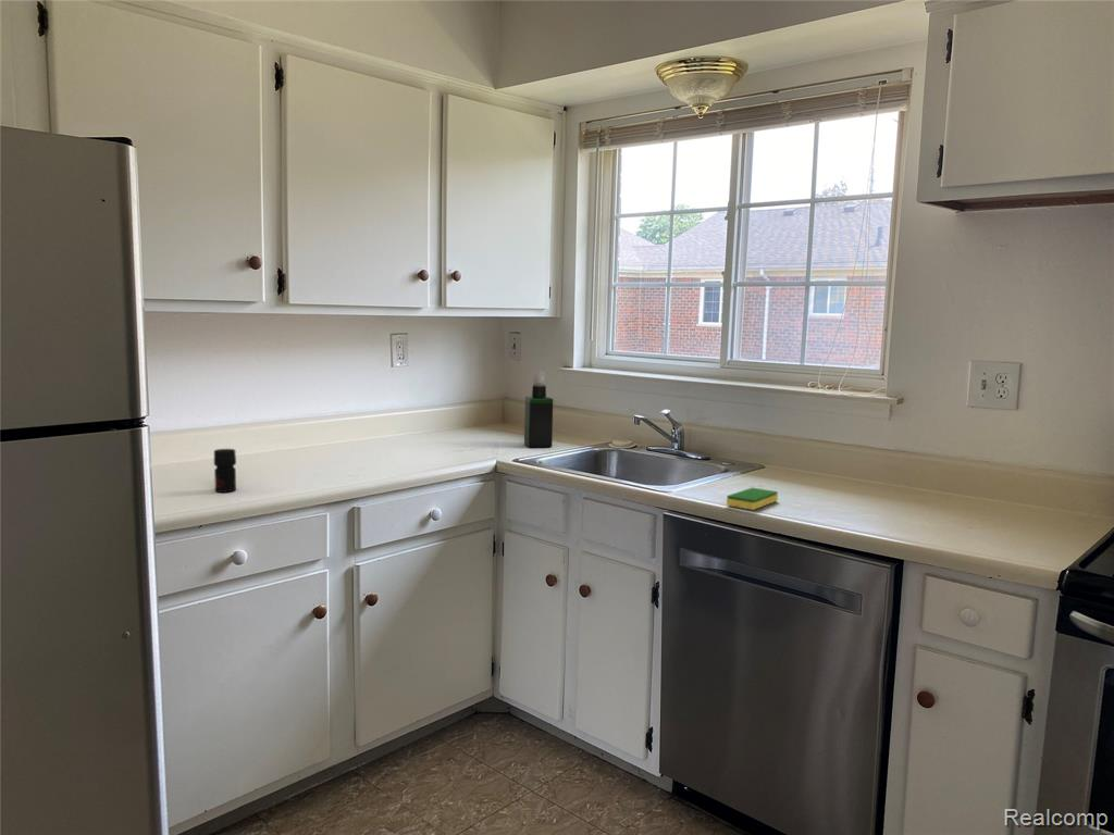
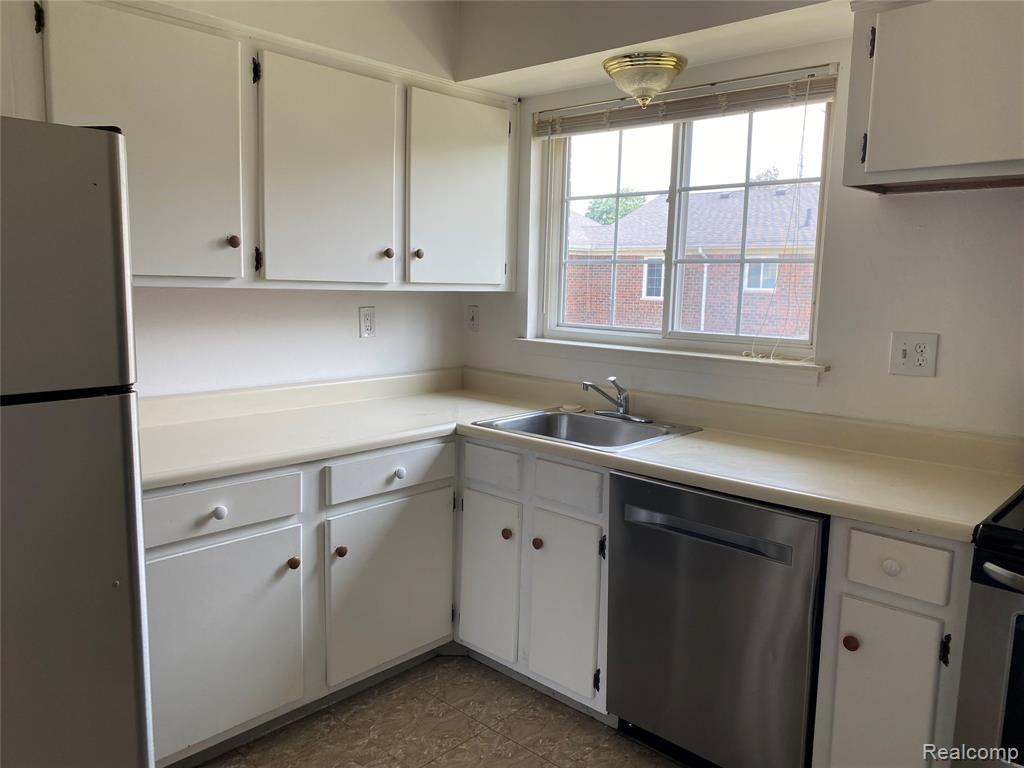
- jar [213,448,237,494]
- dish sponge [726,487,779,511]
- spray bottle [523,370,554,449]
